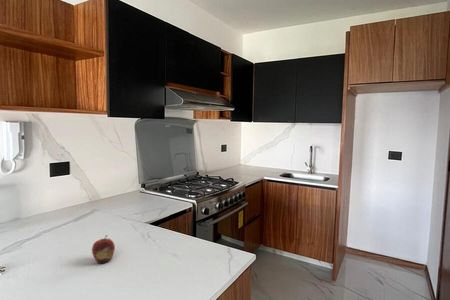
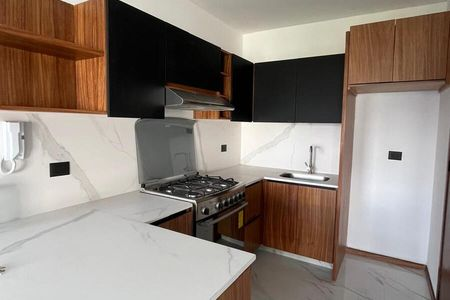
- fruit [91,234,116,265]
